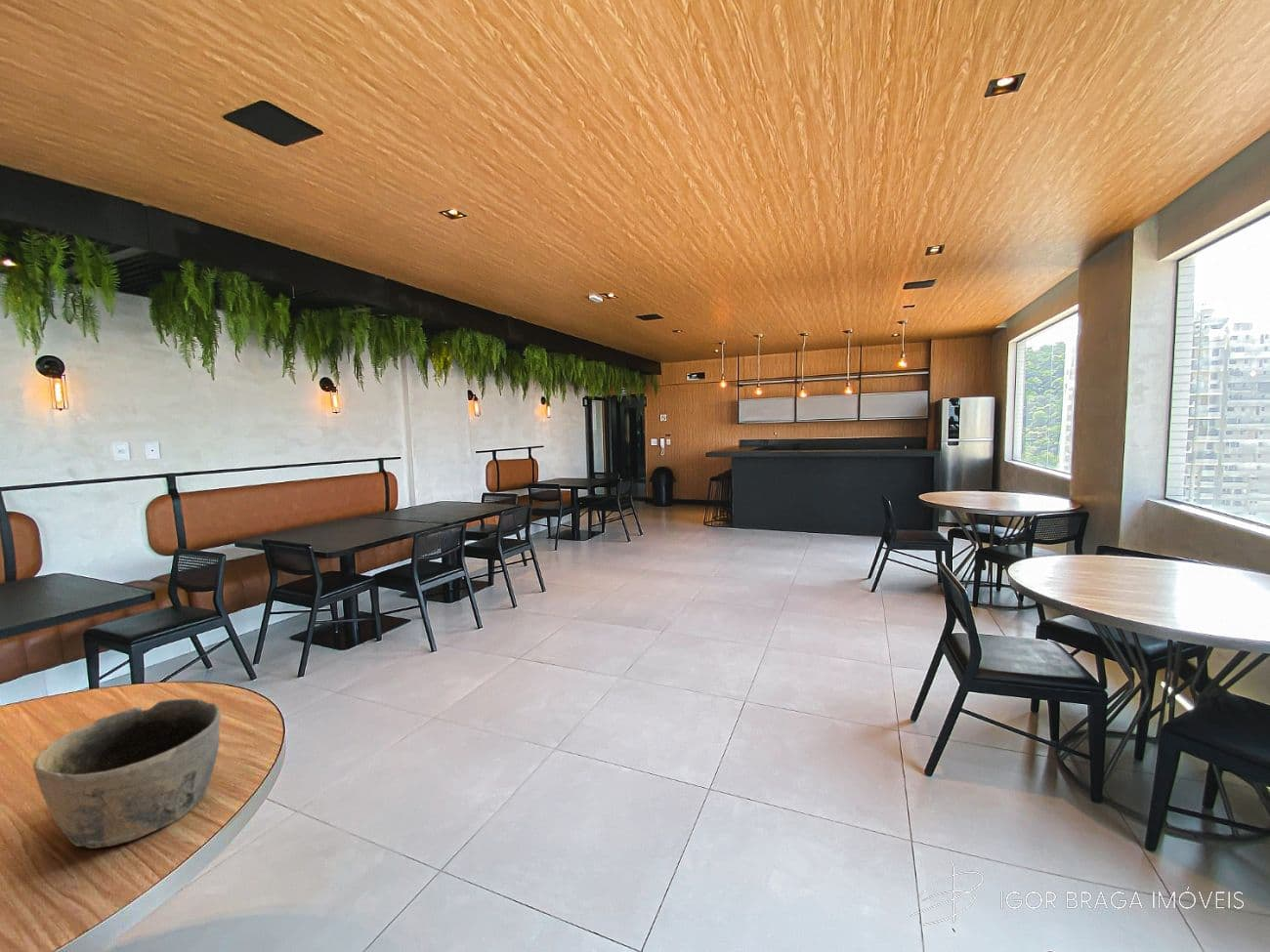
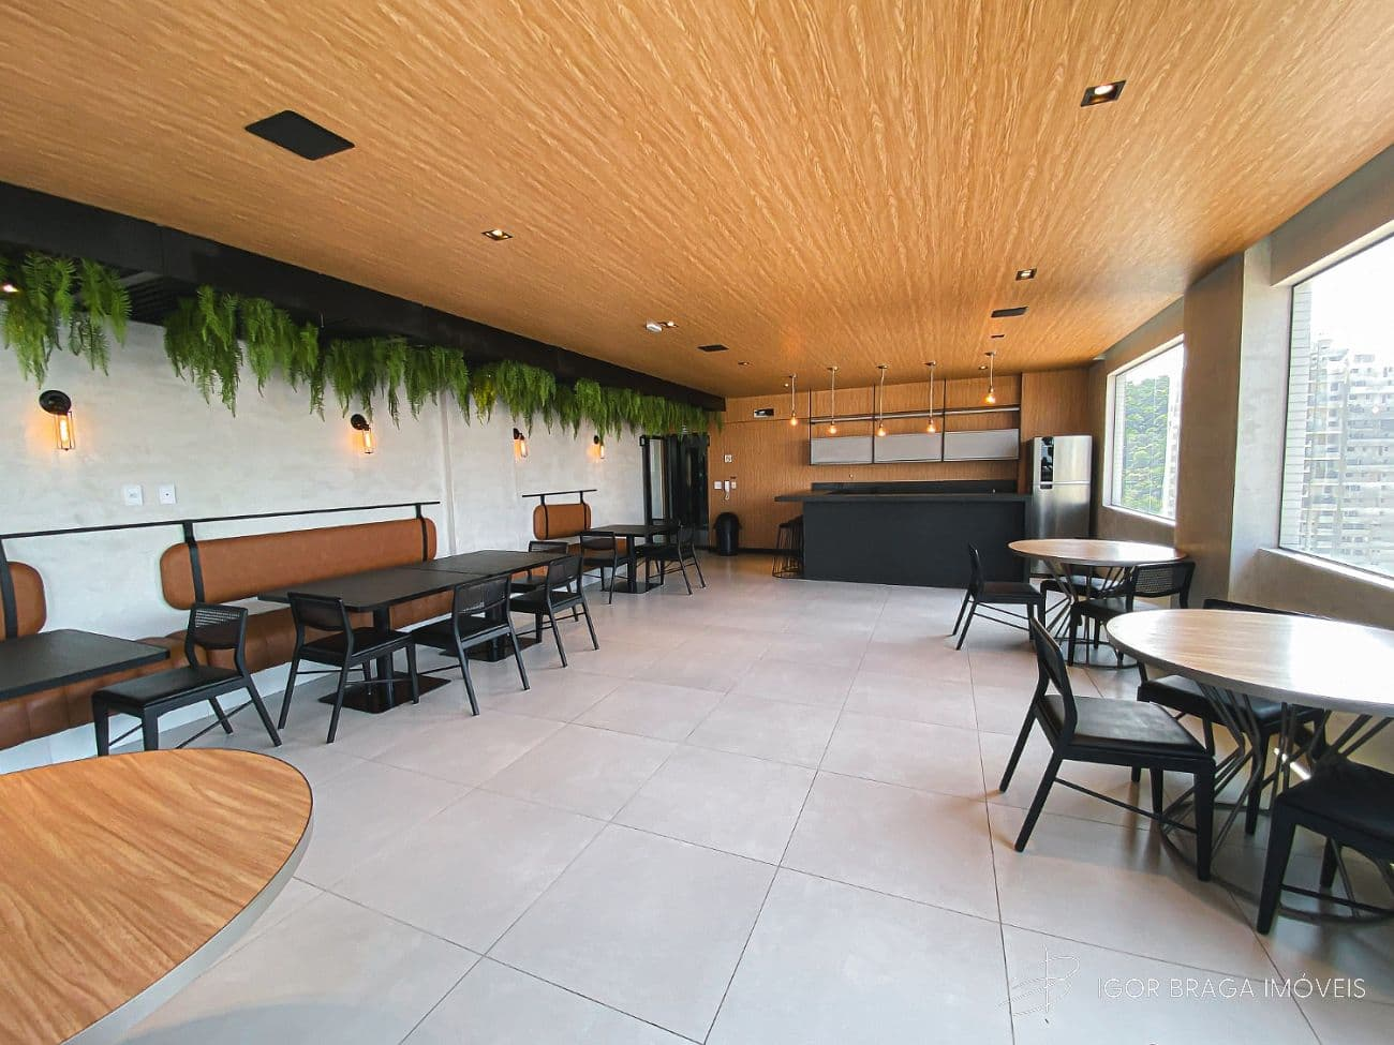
- bowl [32,698,222,849]
